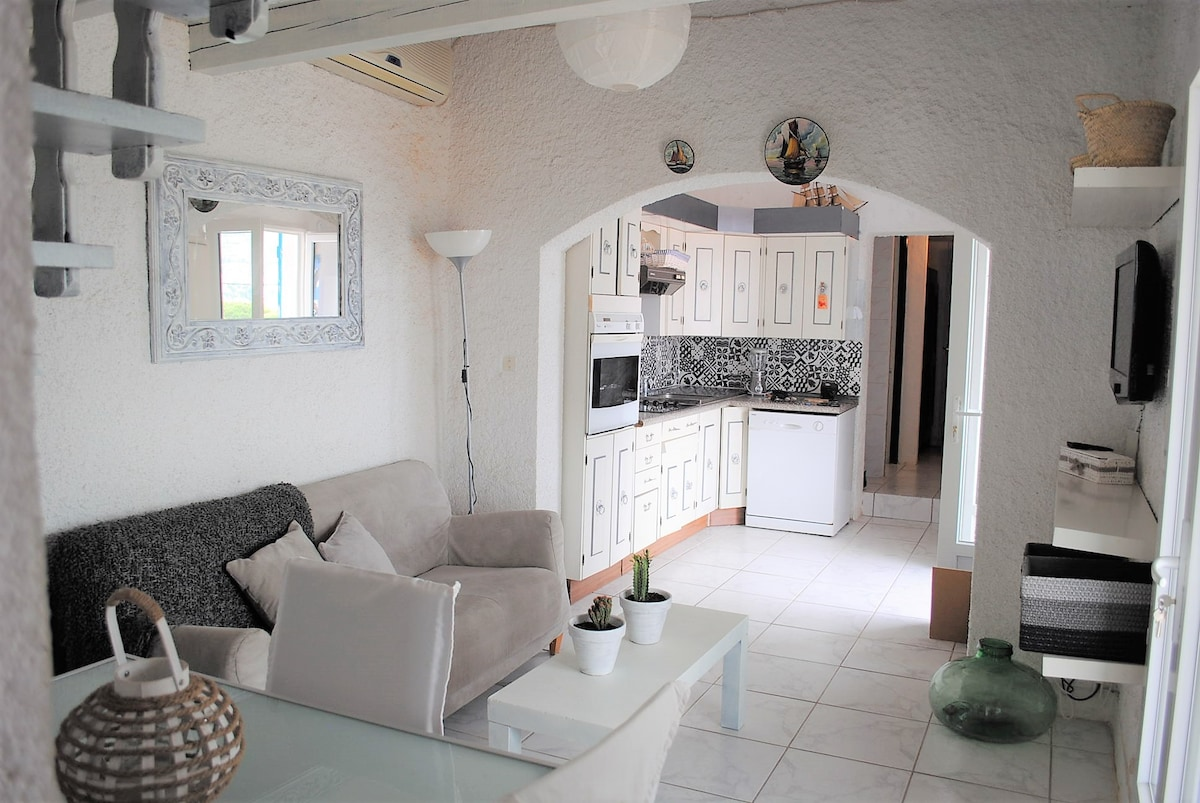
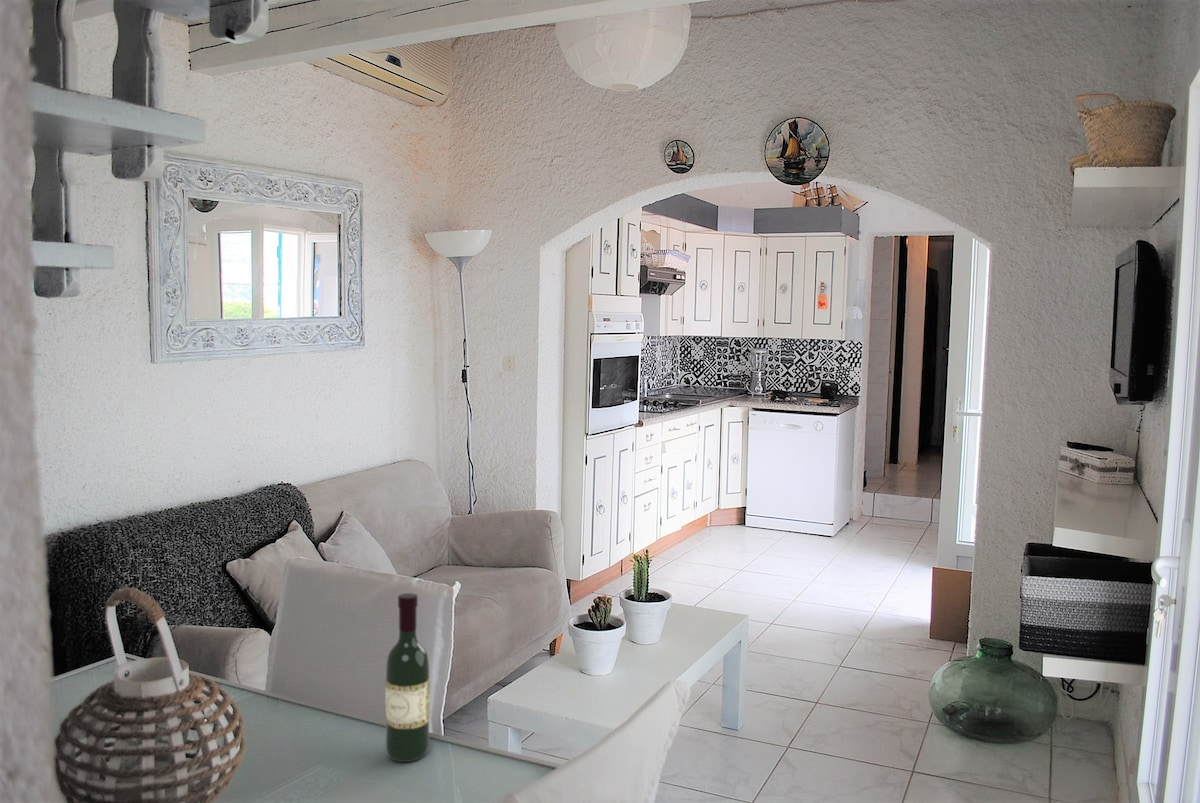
+ wine bottle [384,592,431,763]
